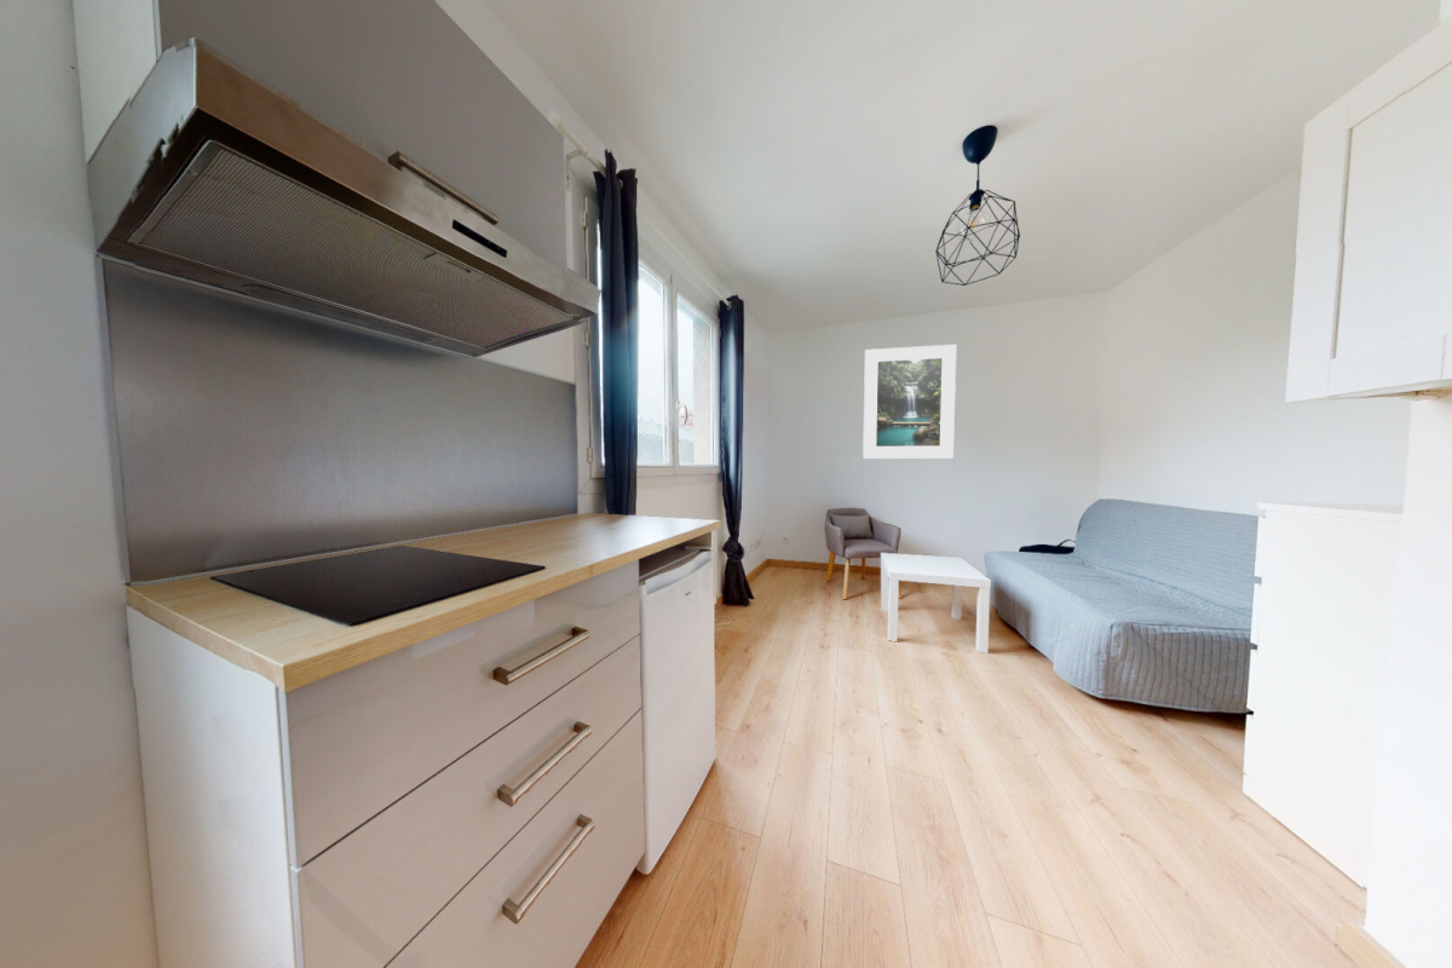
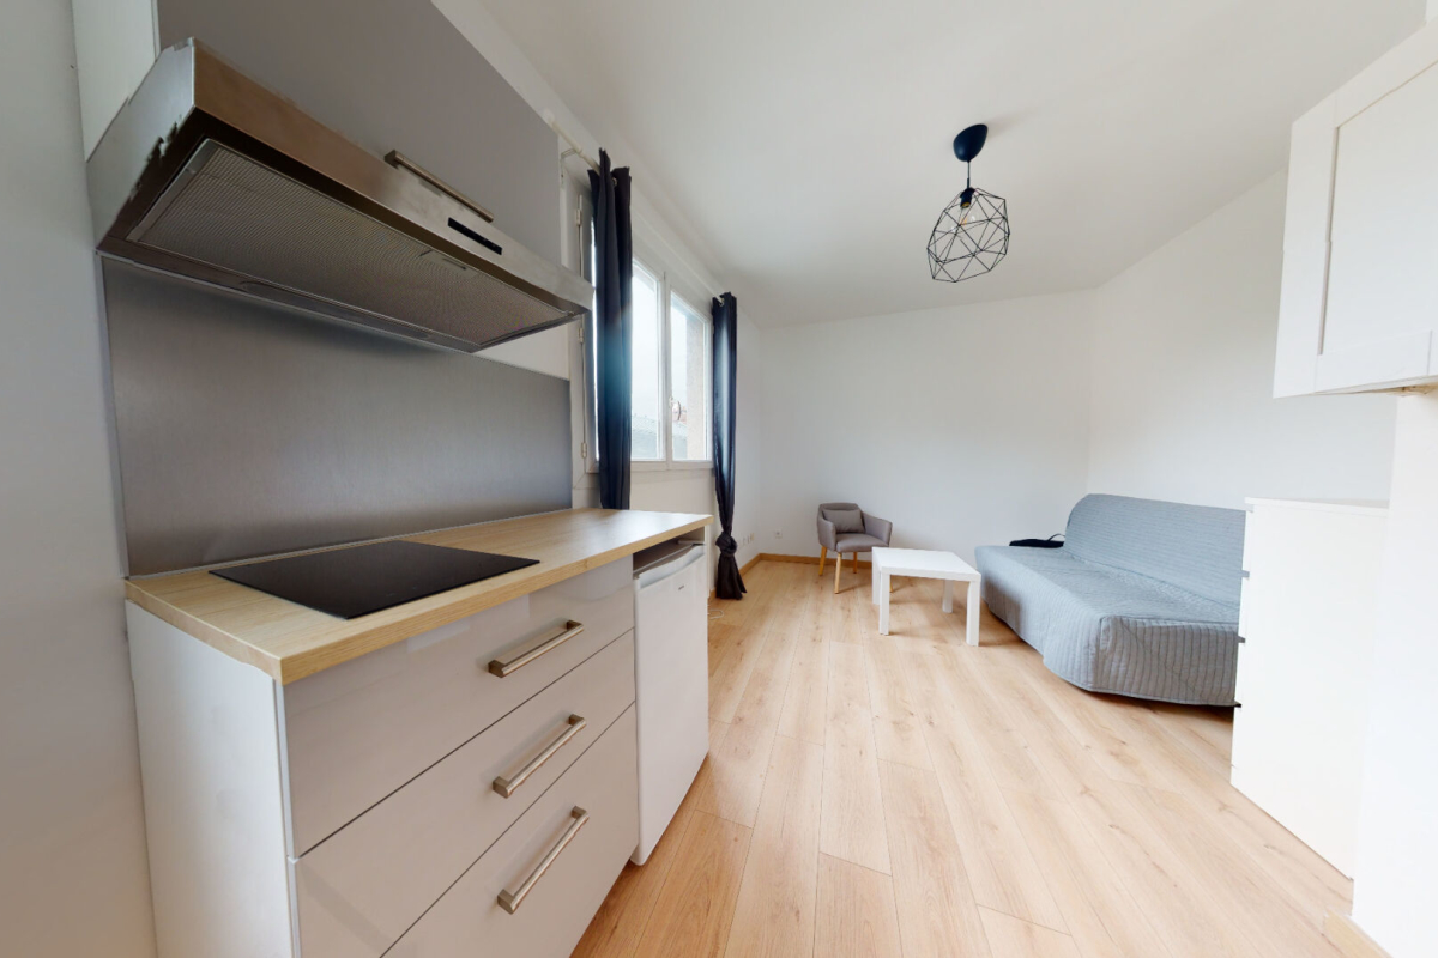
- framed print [862,344,957,460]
